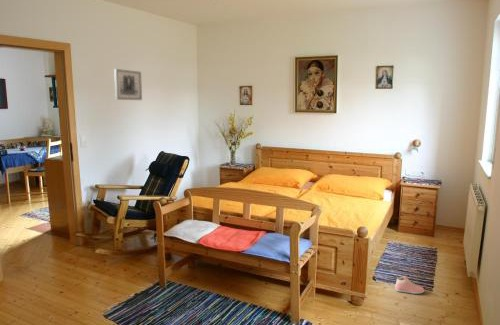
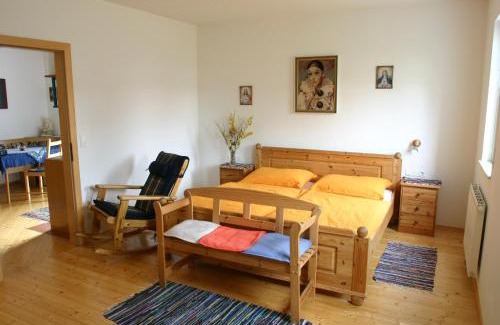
- sneaker [394,275,425,295]
- wall art [113,68,143,101]
